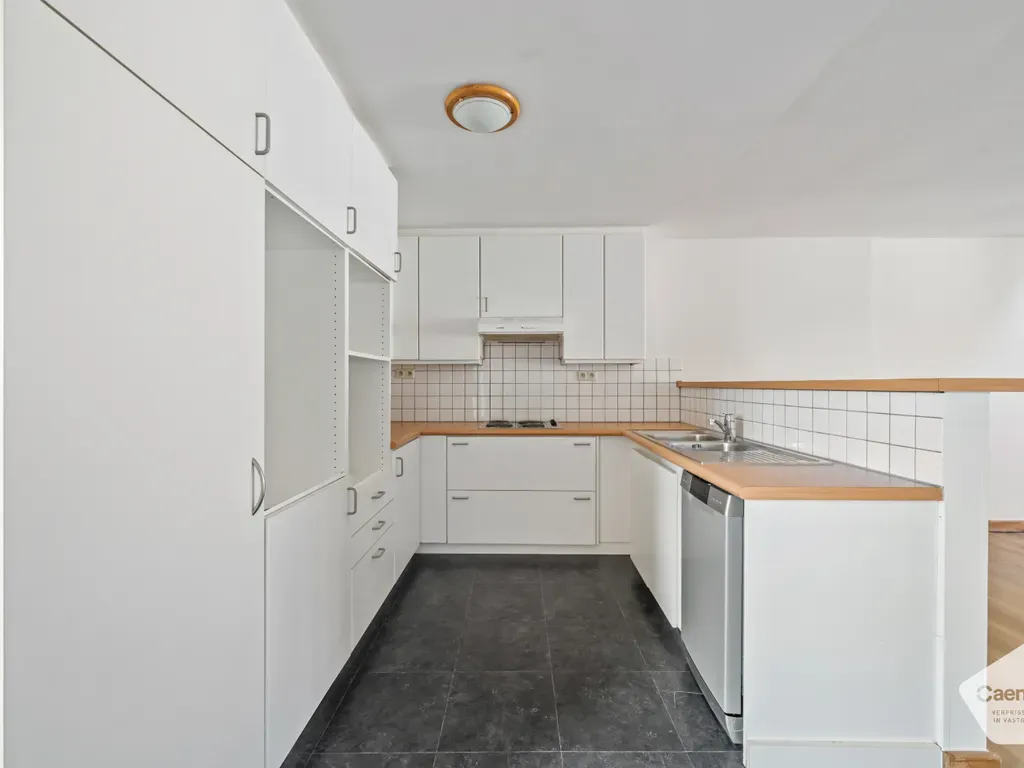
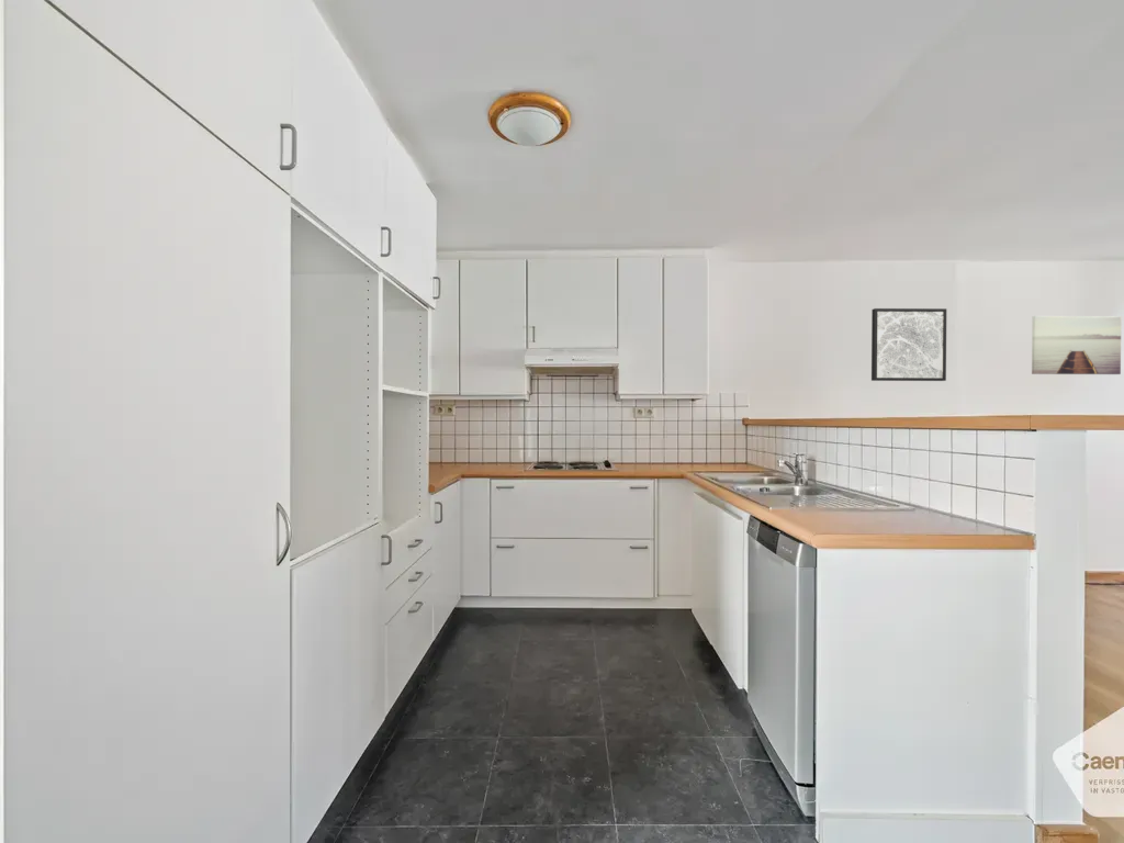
+ wall art [1031,315,1123,375]
+ wall art [870,307,947,382]
